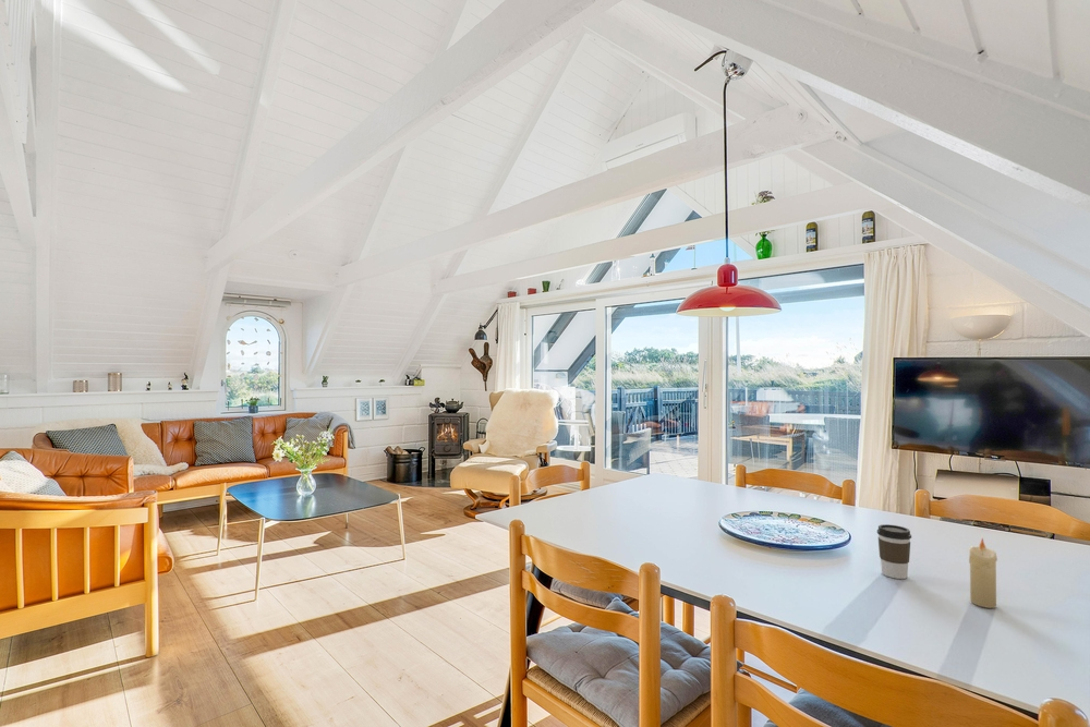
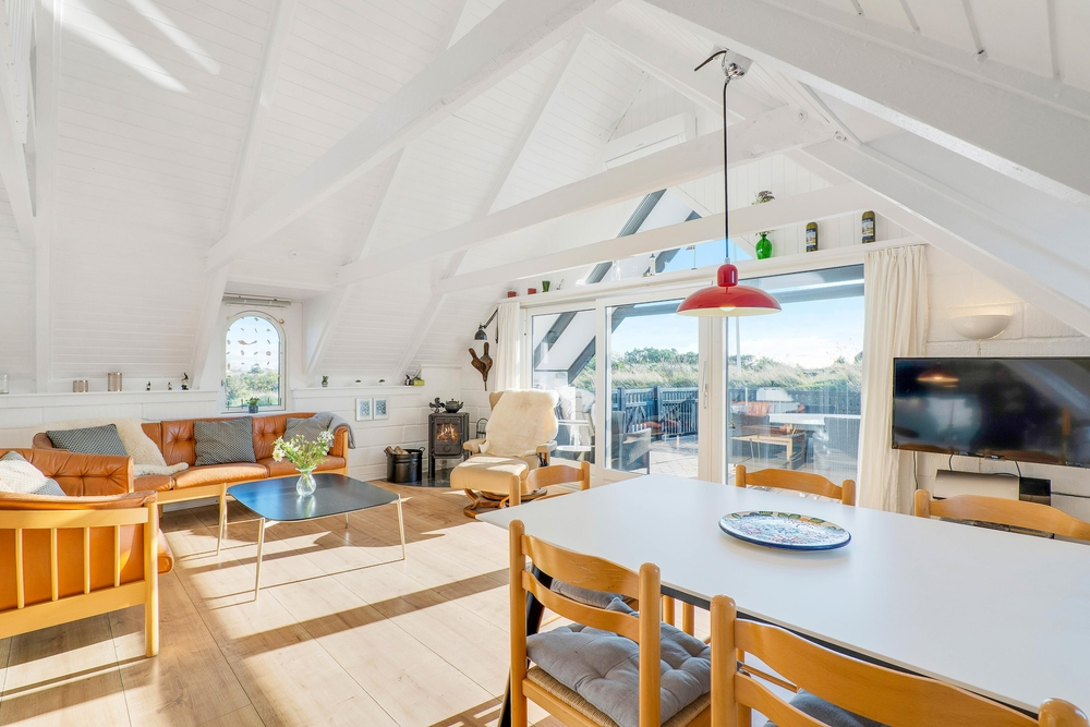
- coffee cup [876,523,912,580]
- candle [968,537,998,609]
